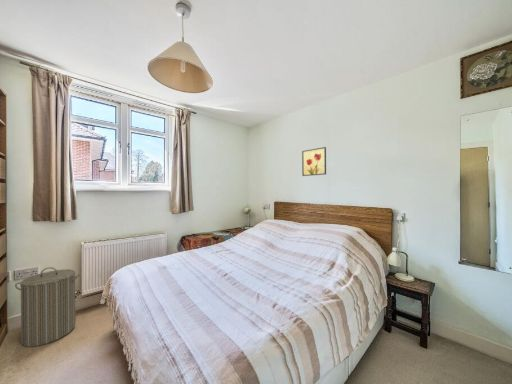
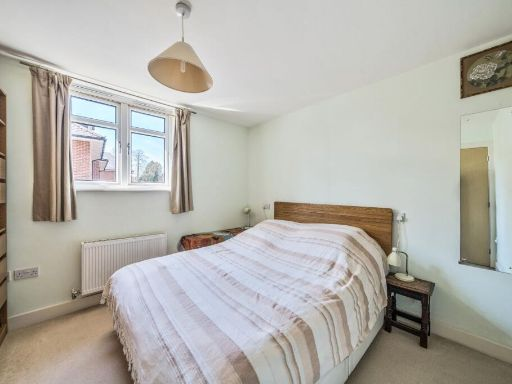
- laundry hamper [14,266,82,348]
- wall art [301,146,327,177]
